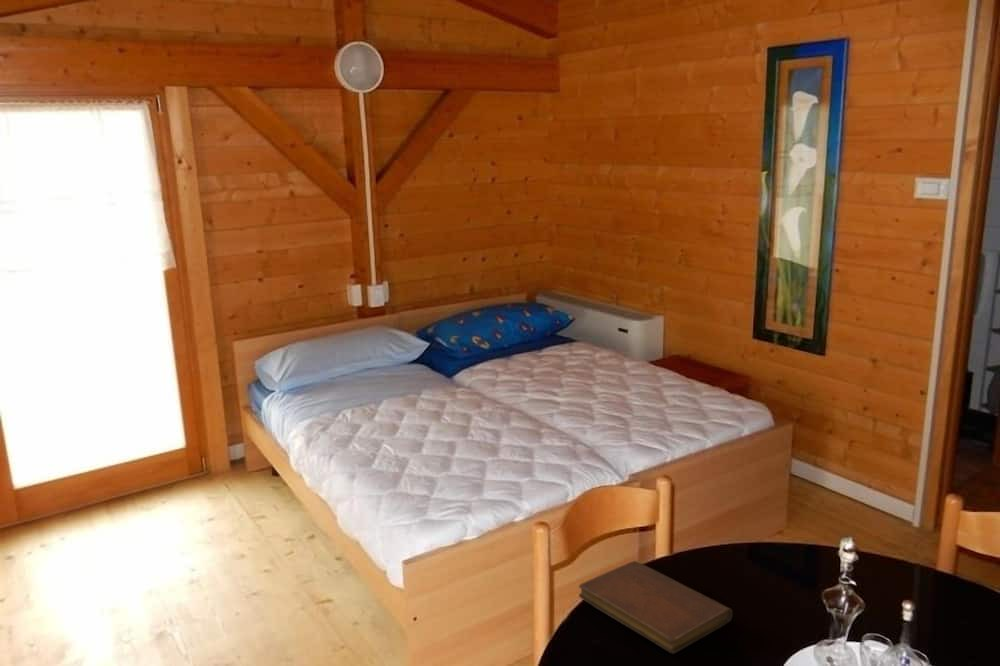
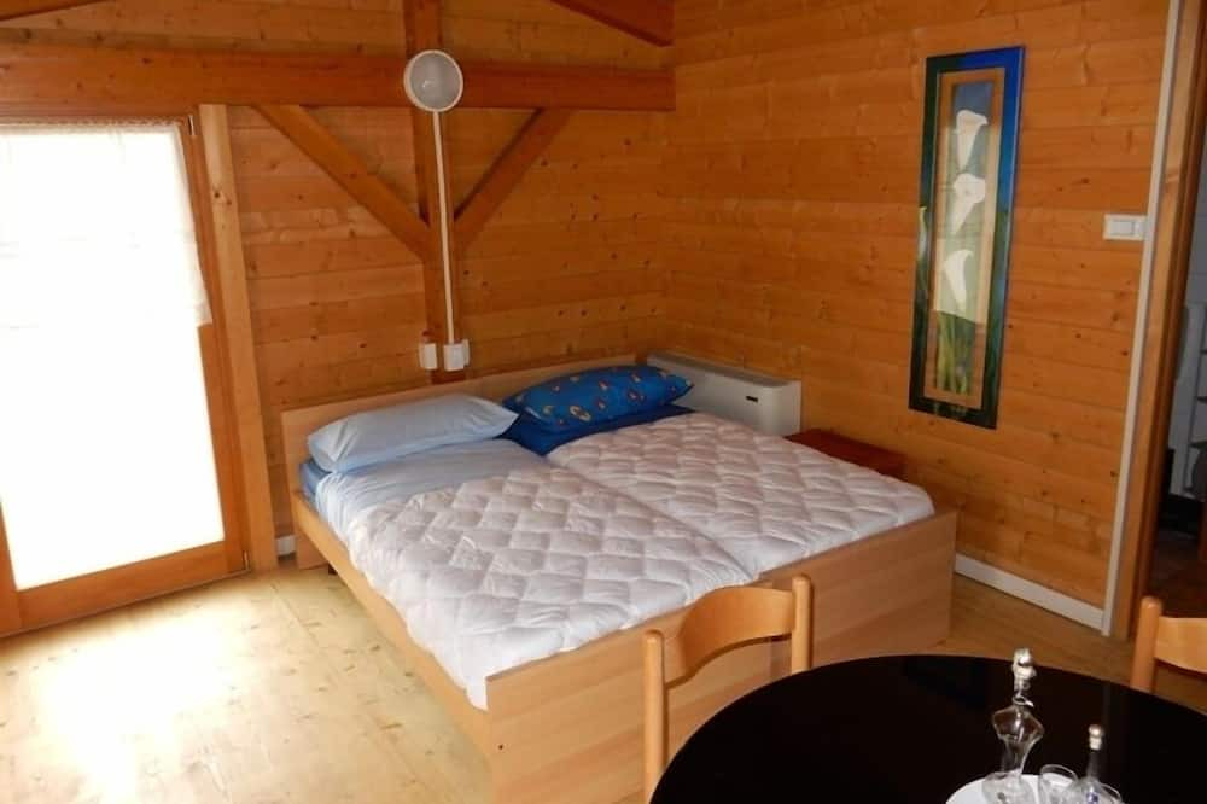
- notebook [578,560,733,655]
